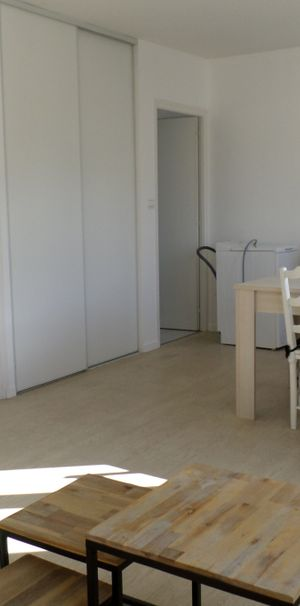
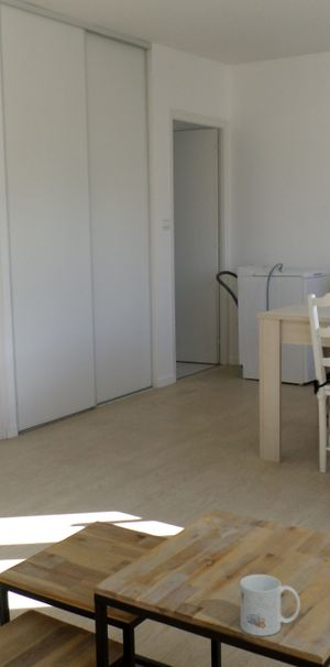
+ mug [239,573,301,637]
